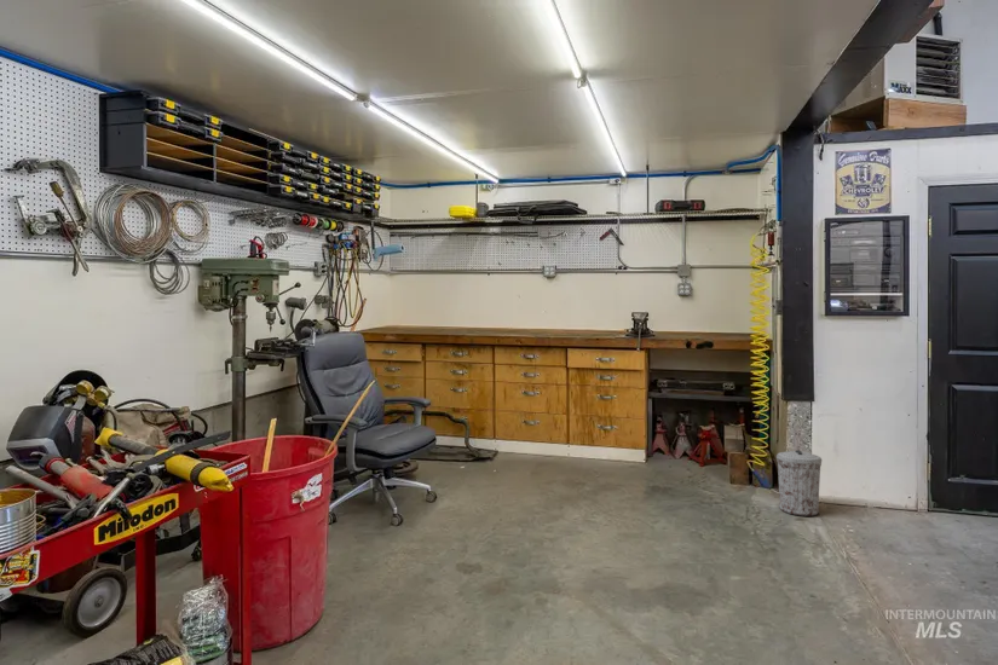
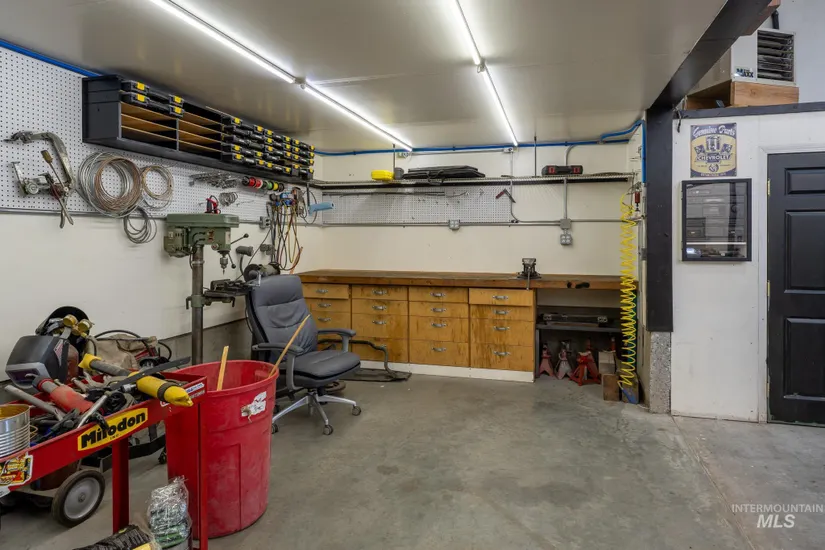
- trash can [775,449,823,517]
